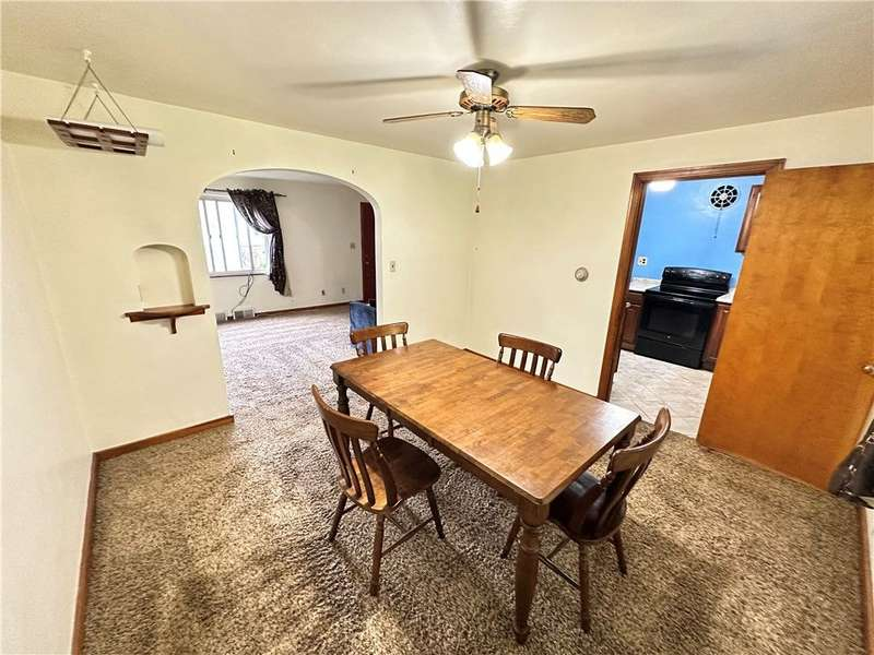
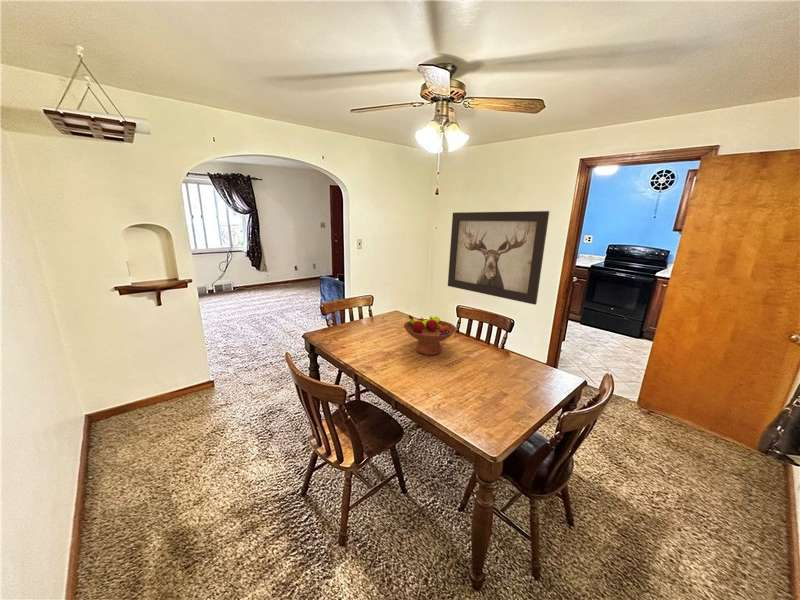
+ wall art [447,210,550,306]
+ fruit bowl [403,314,457,356]
